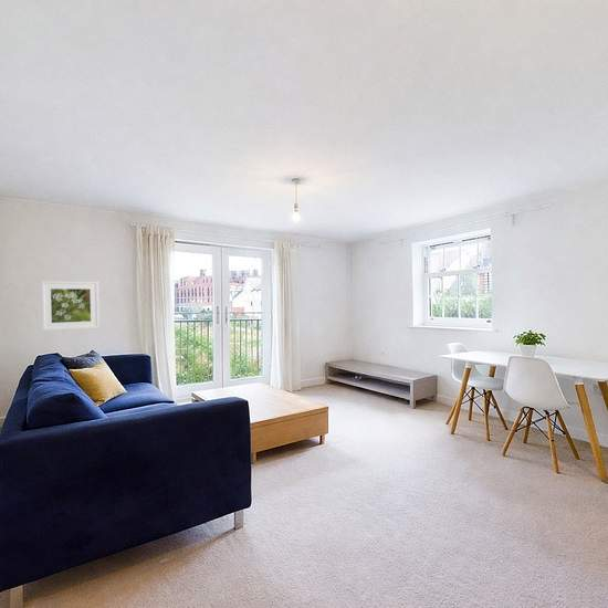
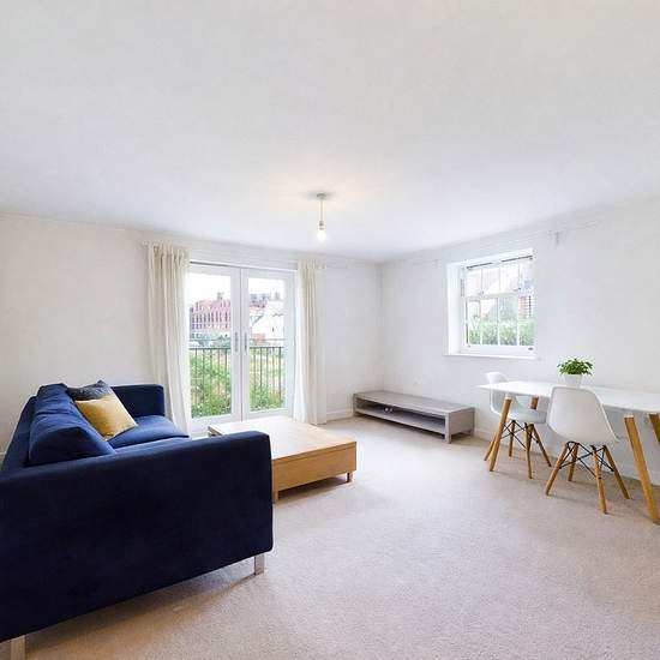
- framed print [40,280,101,332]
